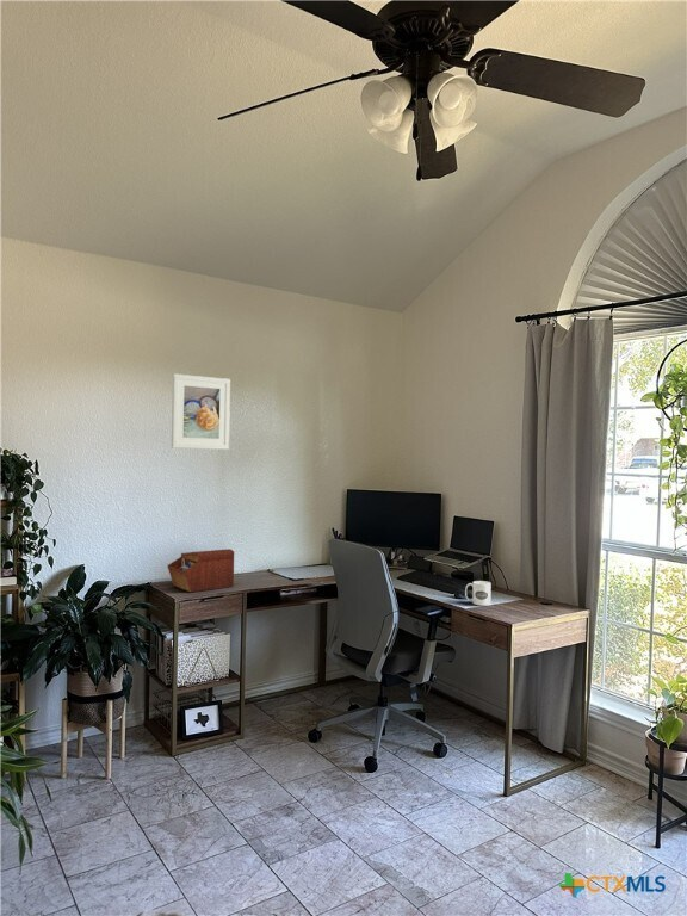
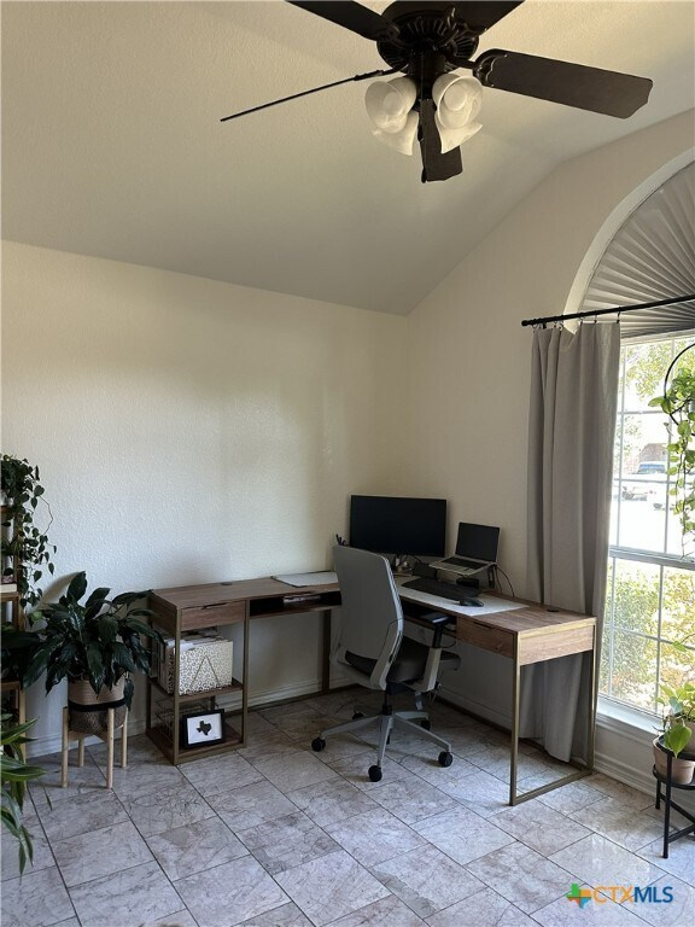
- sewing box [167,547,235,593]
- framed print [171,373,231,451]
- mug [464,580,493,607]
